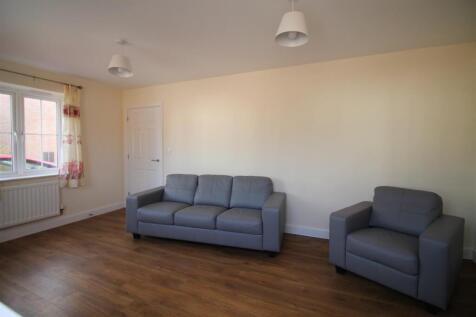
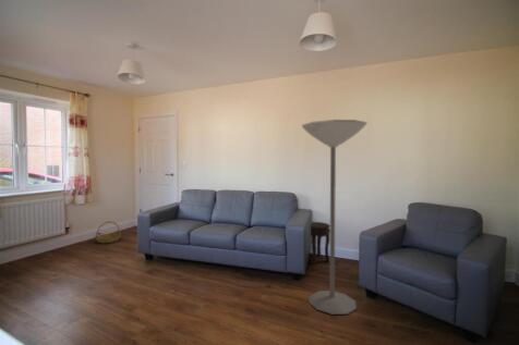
+ side table [310,221,330,264]
+ floor lamp [301,119,369,316]
+ basket [94,221,122,244]
